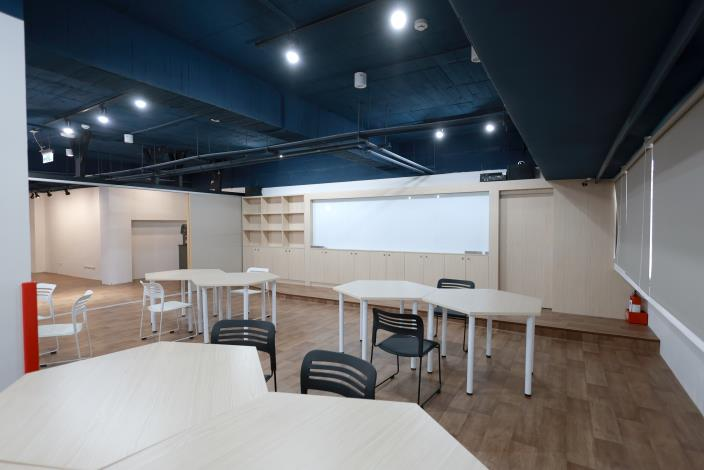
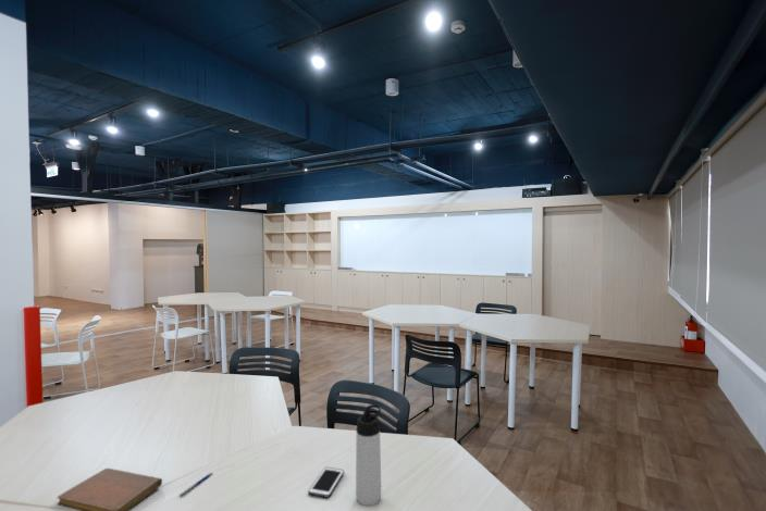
+ cell phone [308,466,345,499]
+ thermos bottle [355,403,382,507]
+ pen [178,472,214,497]
+ notebook [57,468,163,511]
